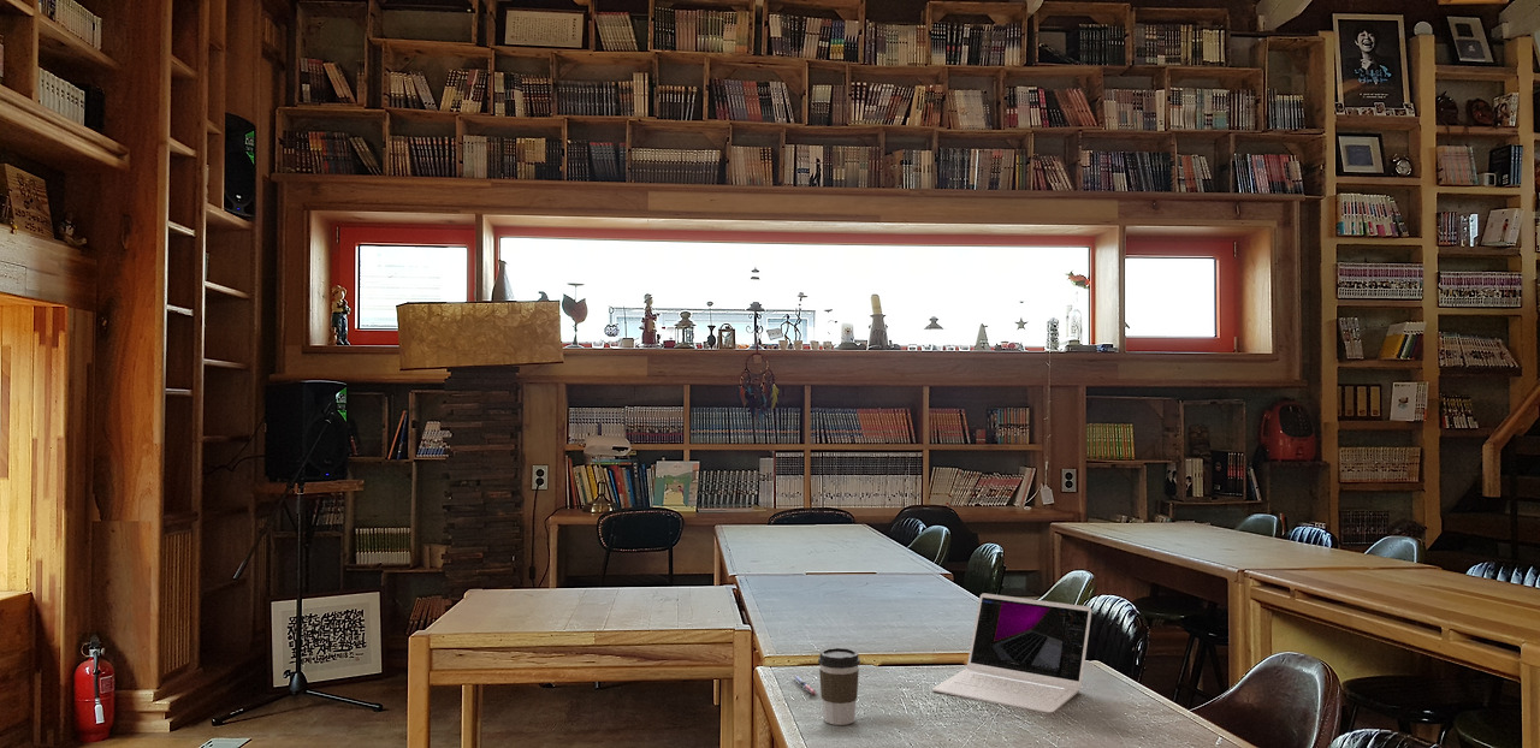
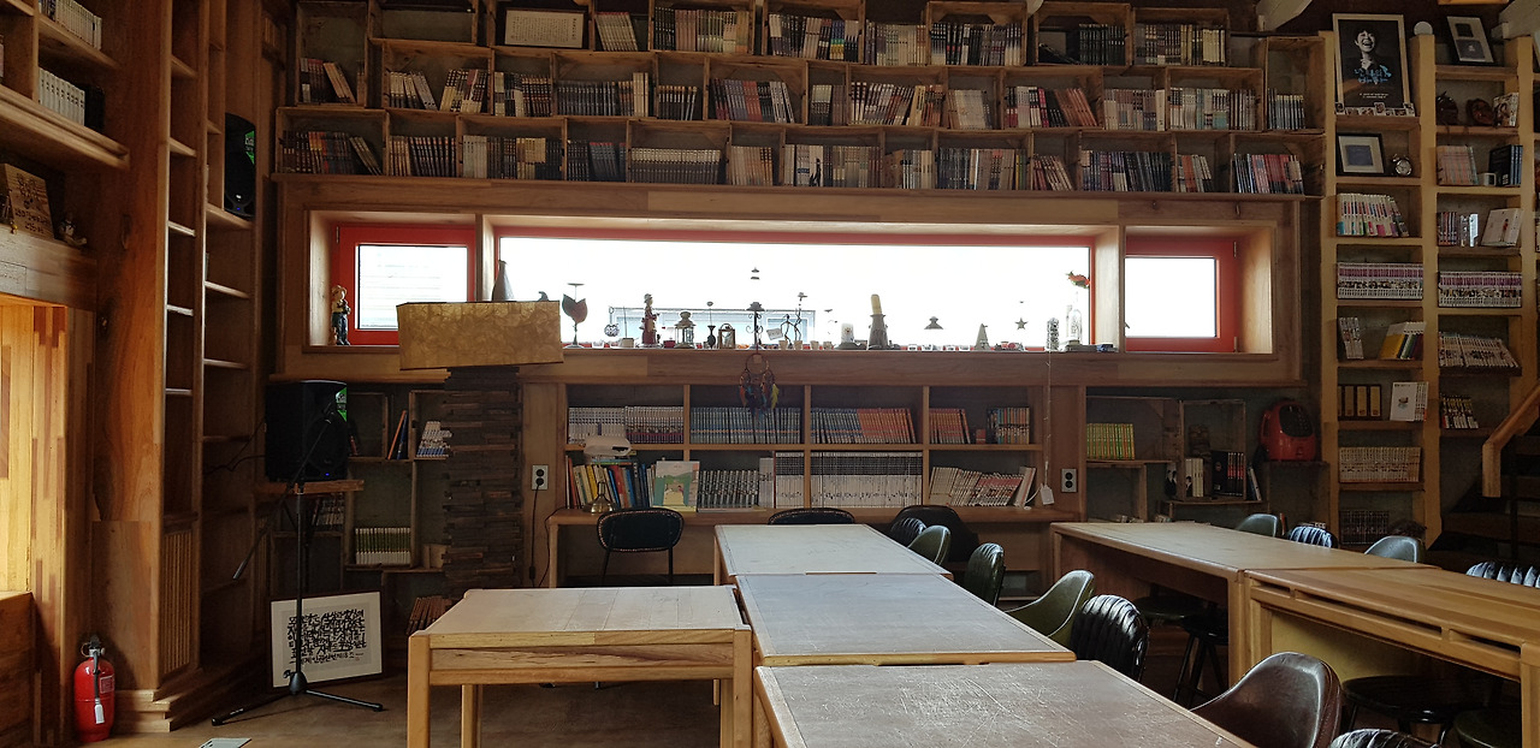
- pen [792,673,817,696]
- laptop [931,592,1092,714]
- coffee cup [817,647,861,726]
